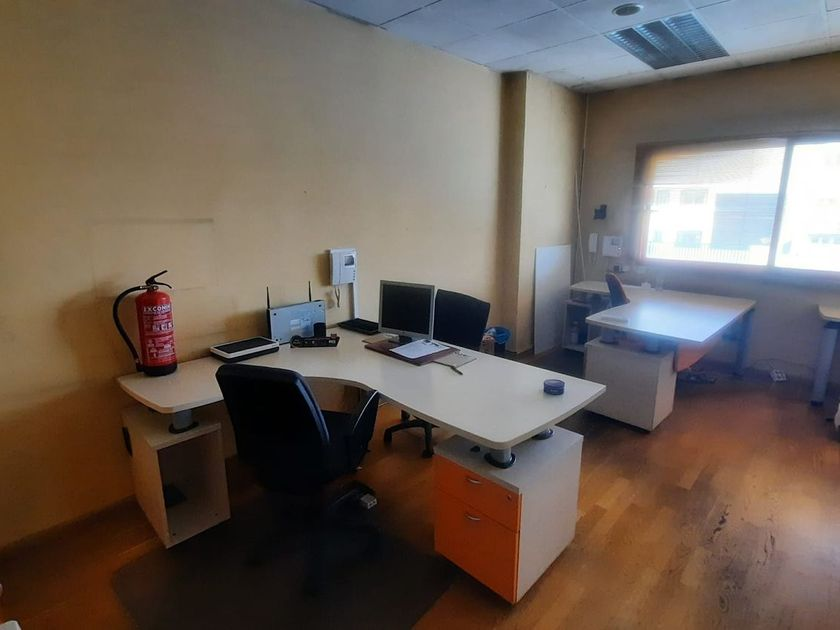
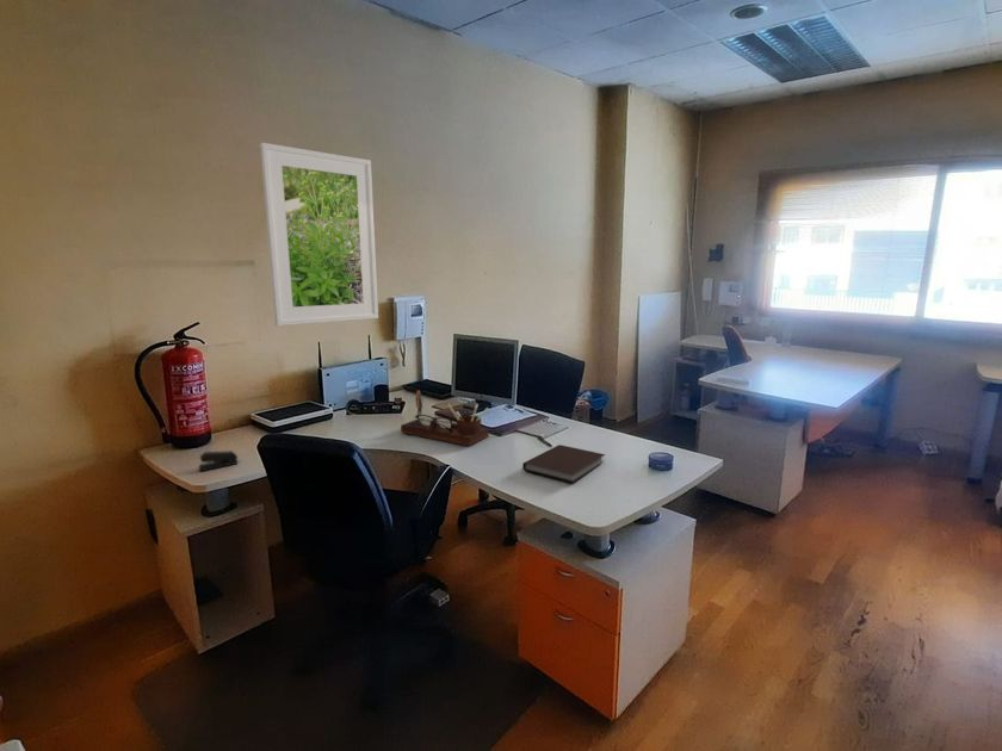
+ notebook [521,443,606,484]
+ stapler [198,449,239,472]
+ desk organizer [400,390,490,447]
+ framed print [259,142,379,328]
